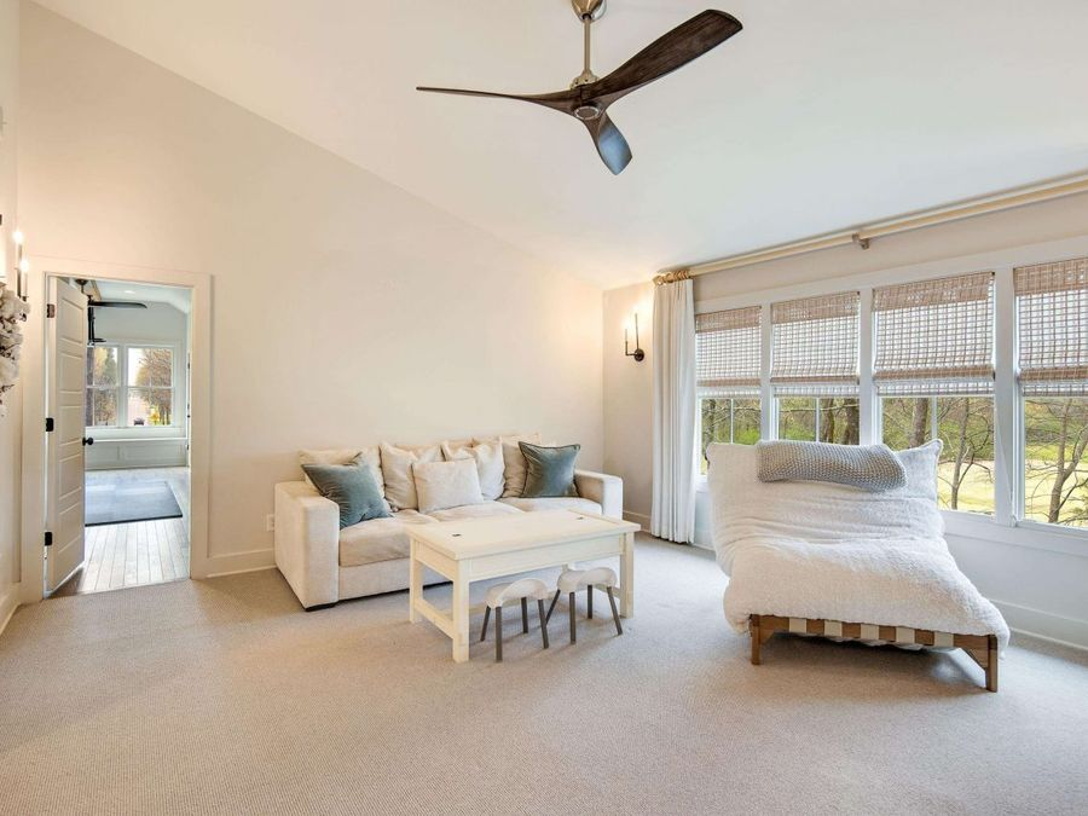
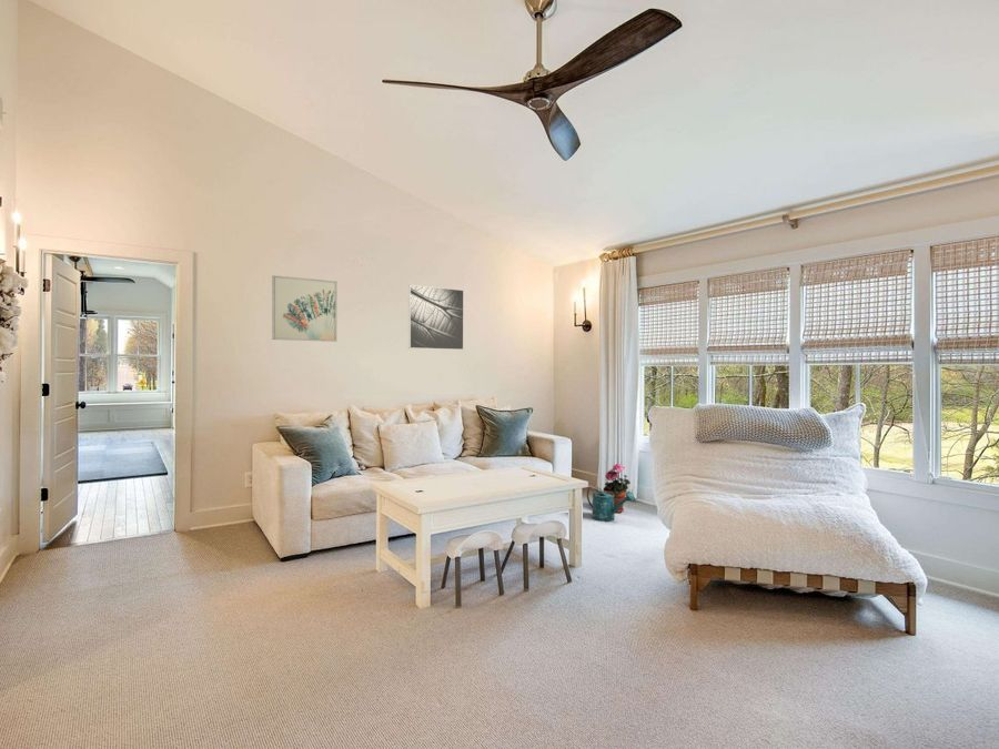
+ watering can [586,485,635,523]
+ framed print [407,284,465,351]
+ wall art [271,274,339,343]
+ potted plant [603,463,632,514]
